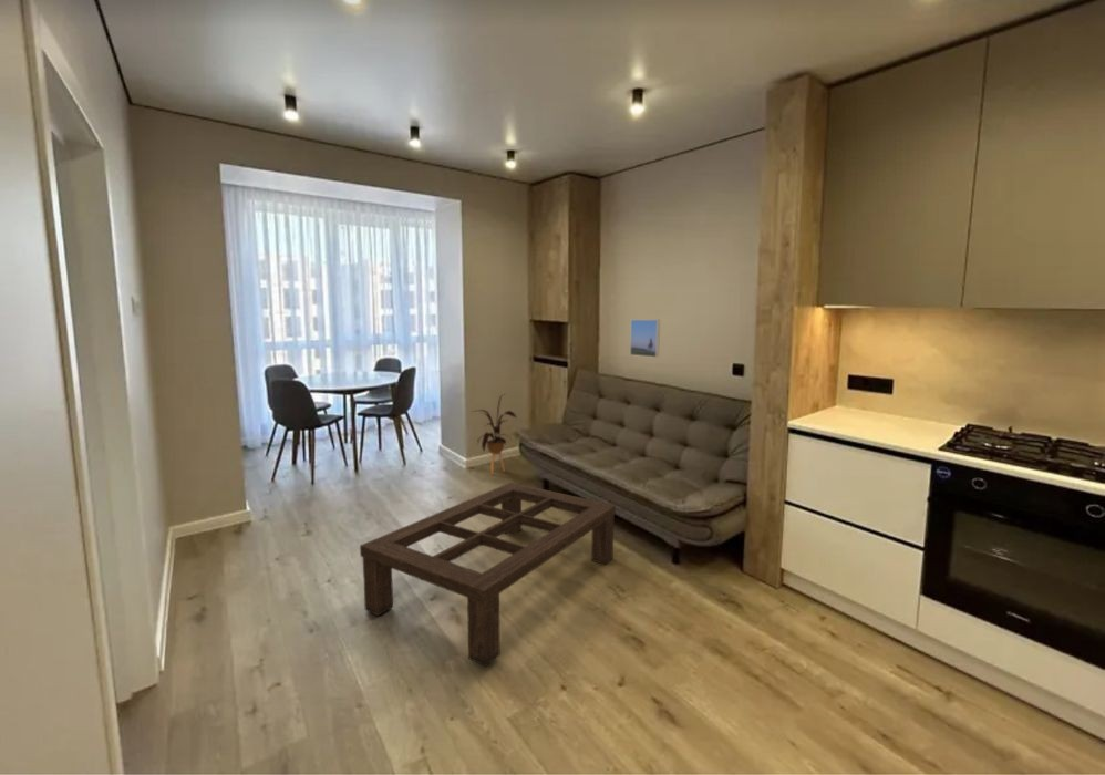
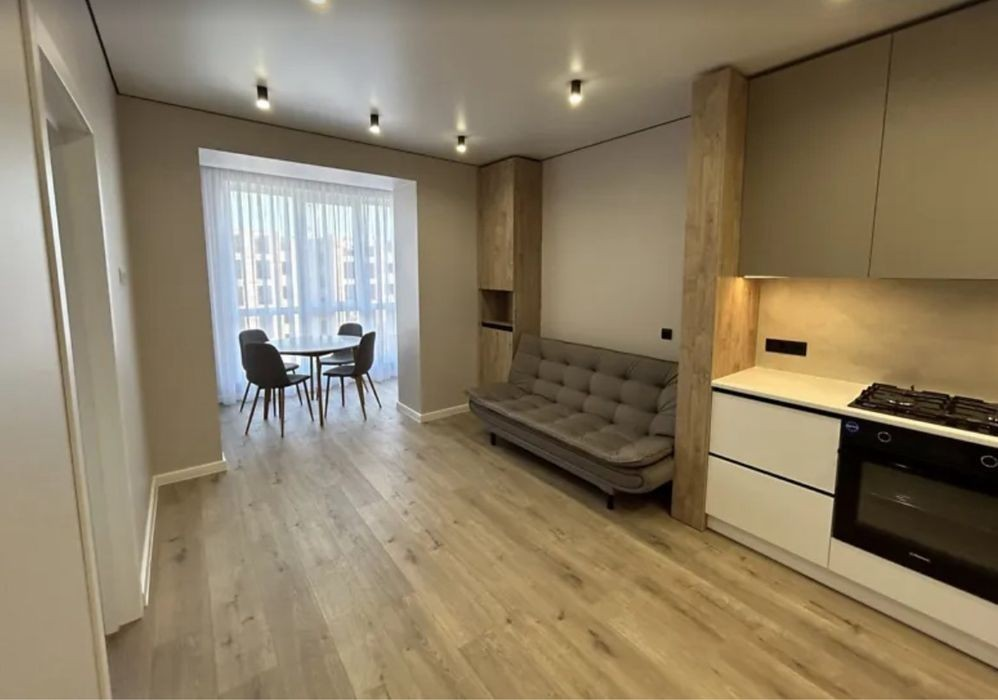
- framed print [629,319,661,359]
- coffee table [359,482,617,668]
- house plant [471,393,518,475]
